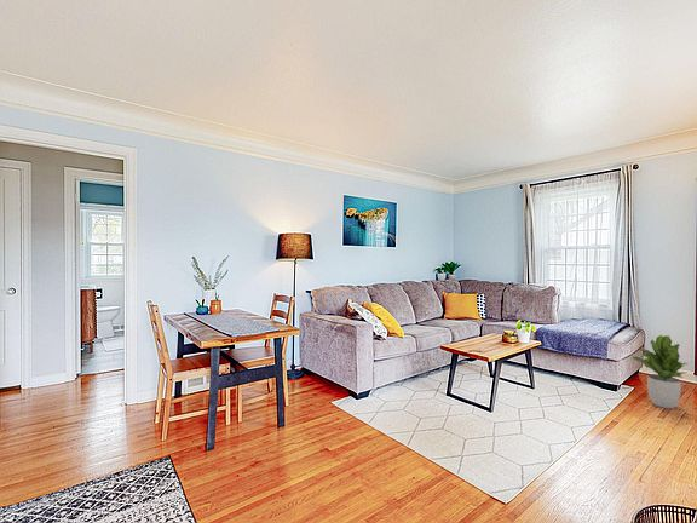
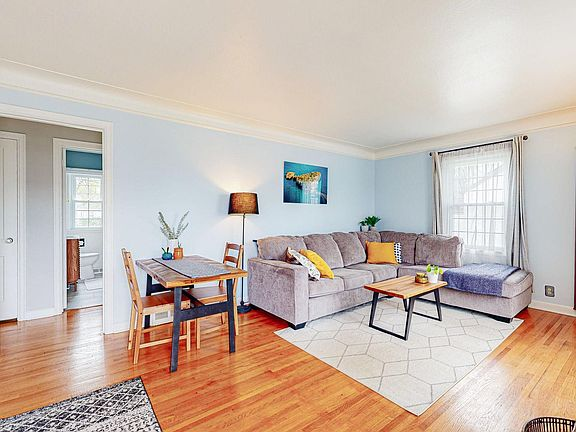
- potted plant [632,334,689,409]
